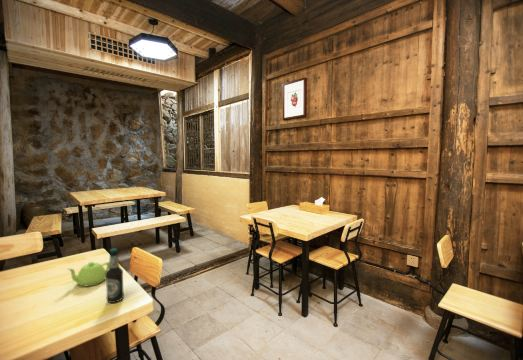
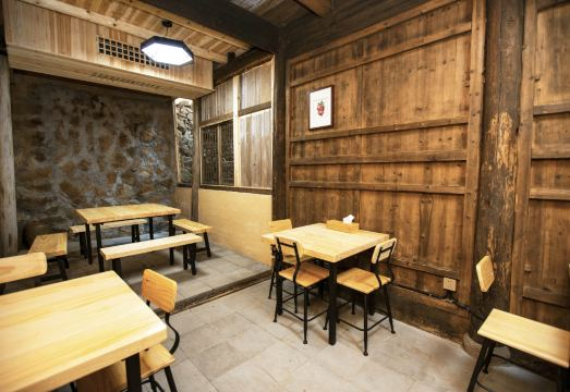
- bottle [105,247,125,304]
- teapot [67,261,109,287]
